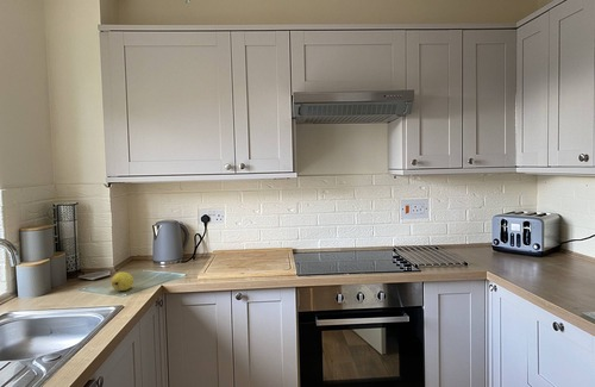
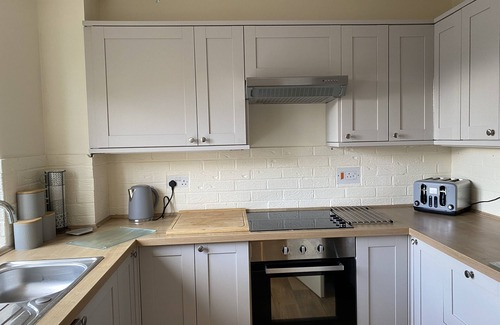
- fruit [109,270,134,292]
